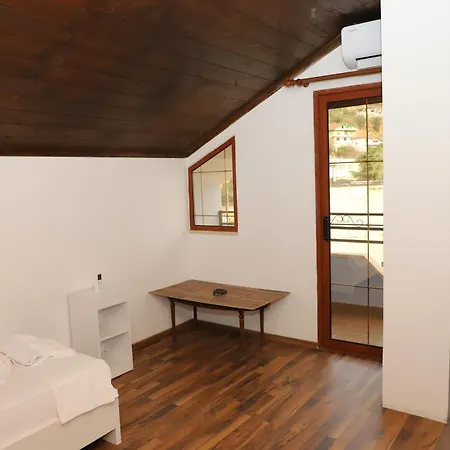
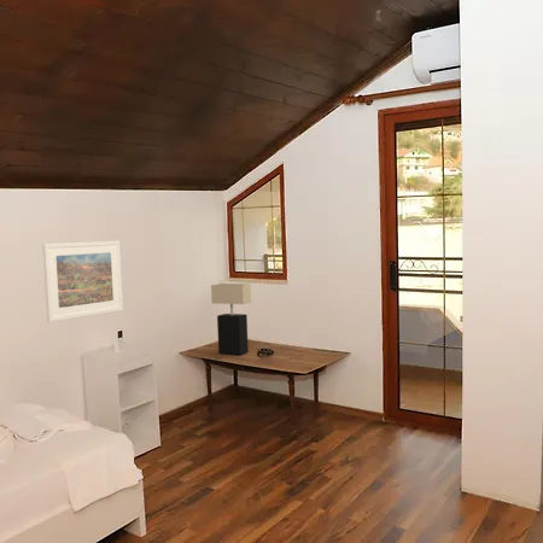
+ table lamp [210,282,252,356]
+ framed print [42,239,124,323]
